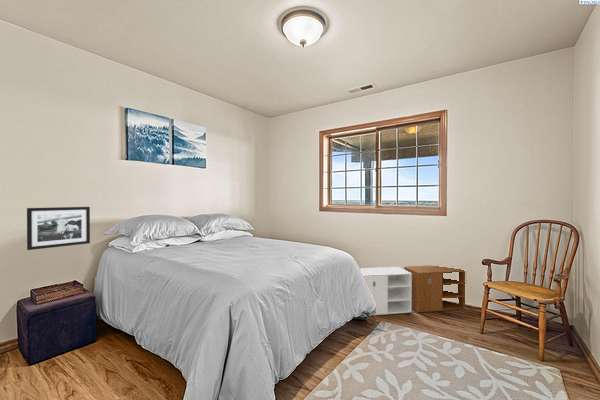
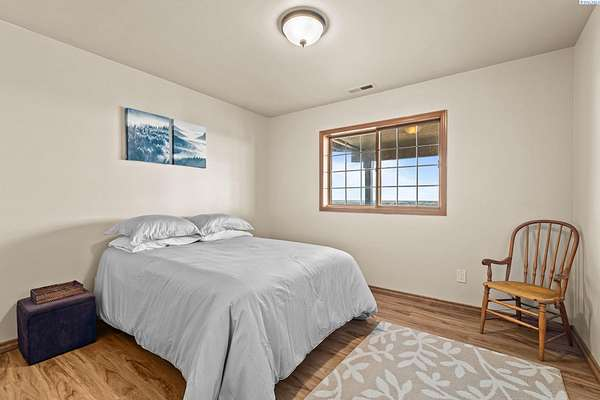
- picture frame [26,206,91,251]
- storage cabinet [359,265,481,317]
